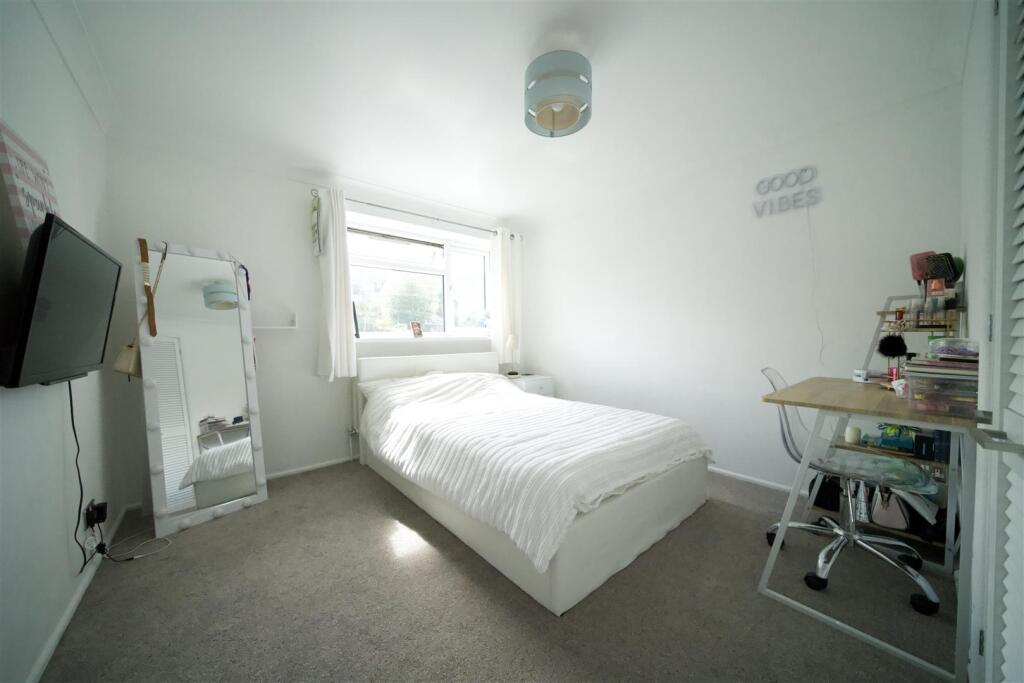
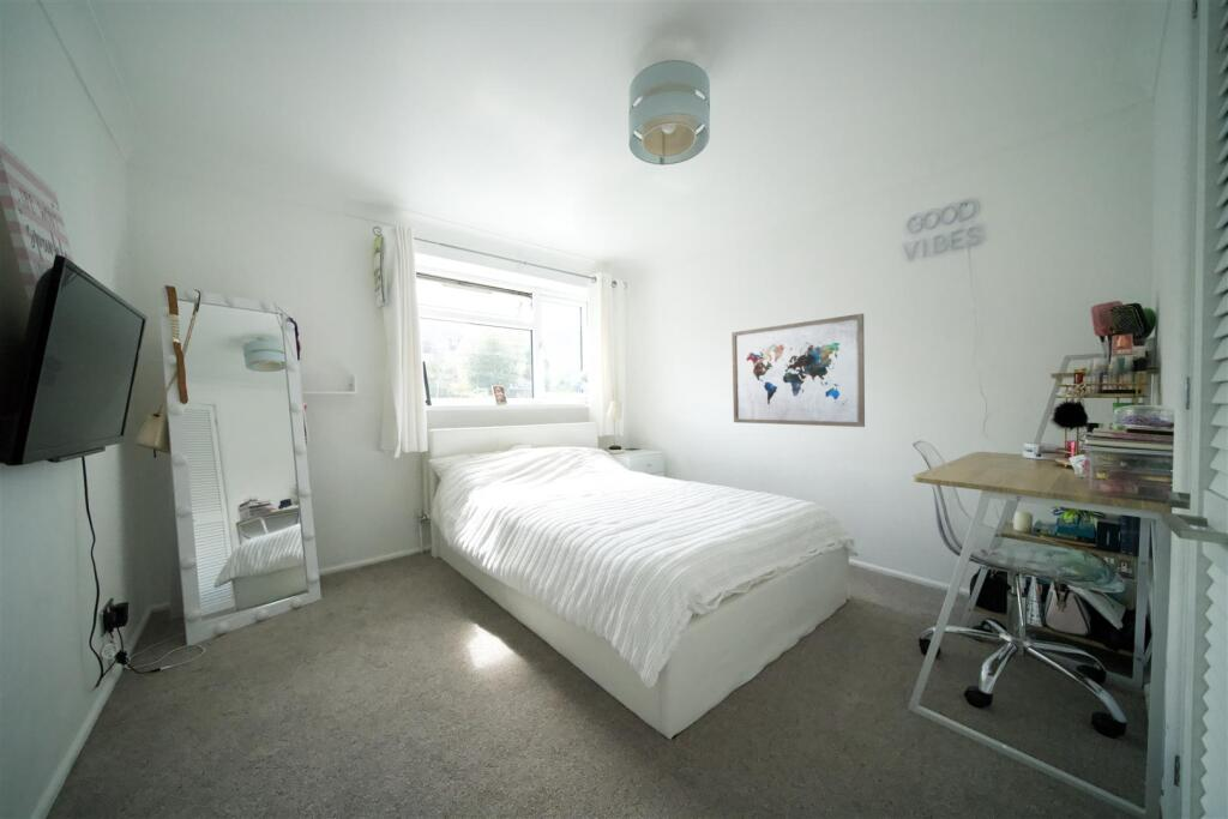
+ wall art [730,312,866,428]
